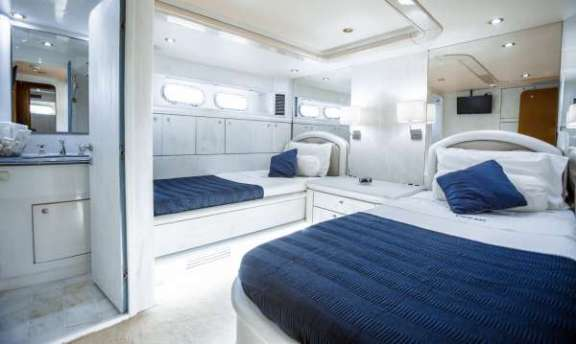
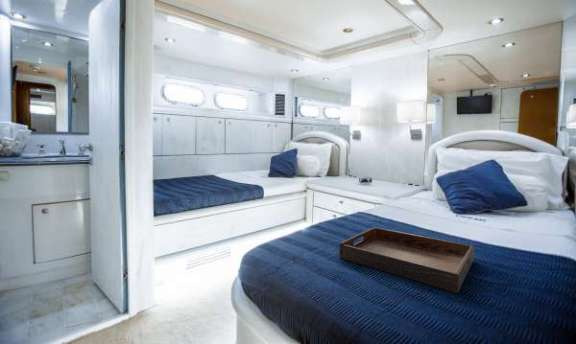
+ serving tray [338,226,476,294]
